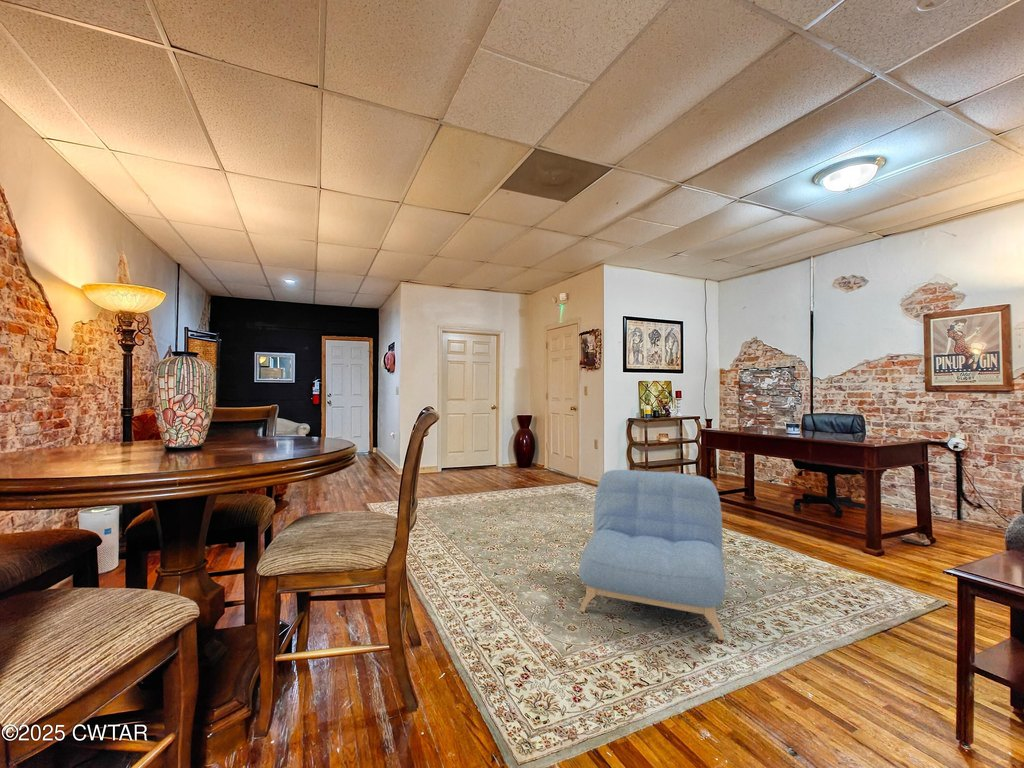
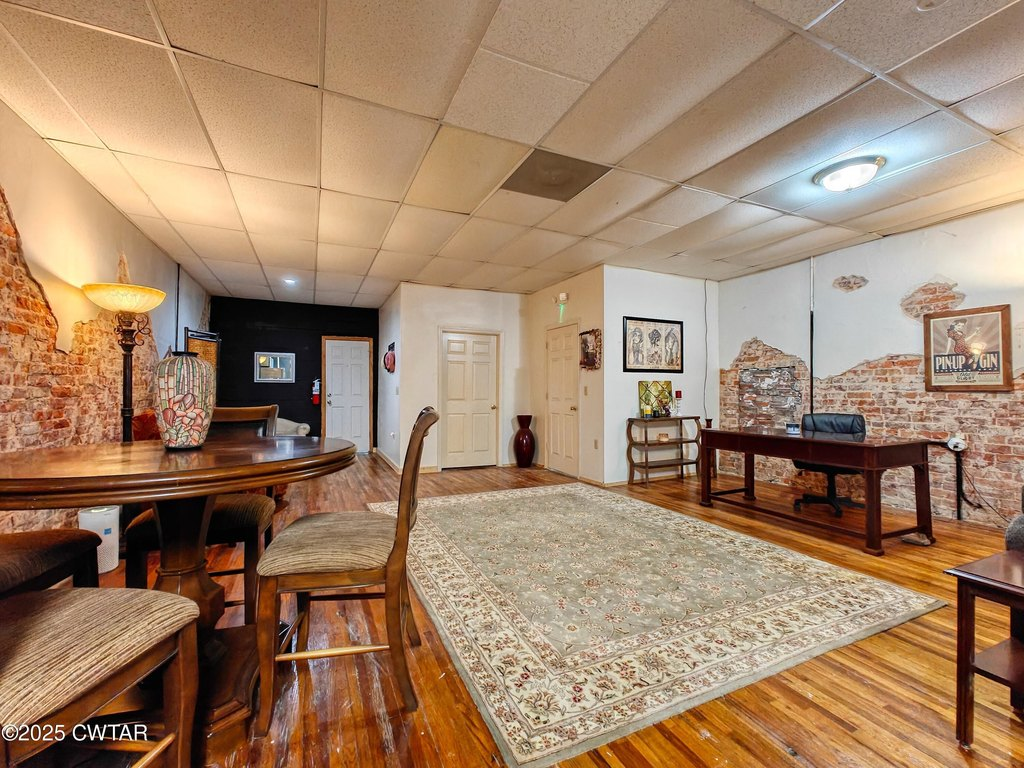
- armchair [578,469,727,641]
